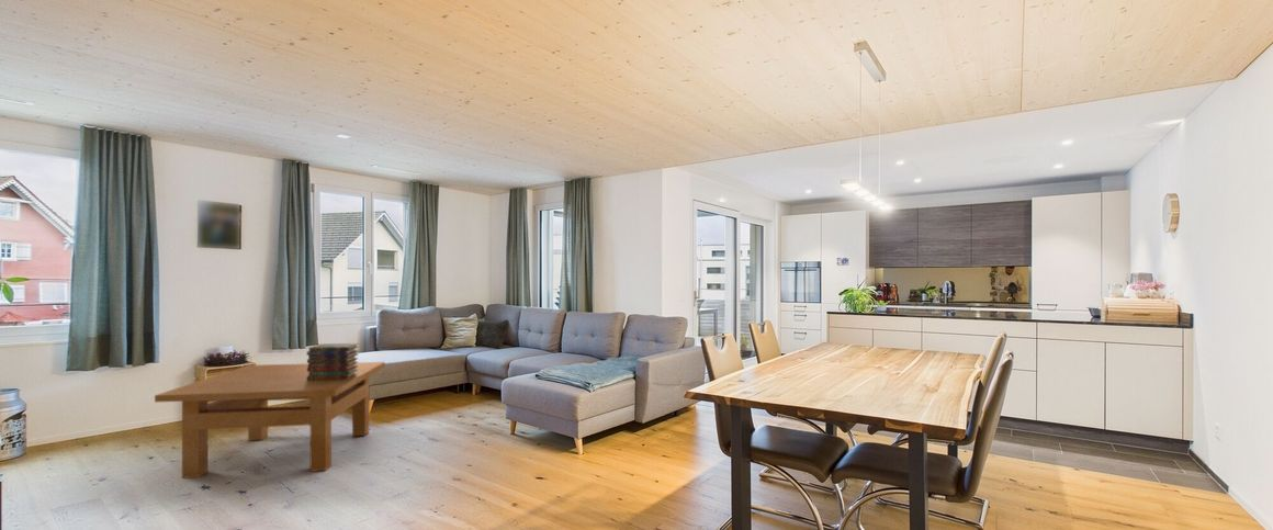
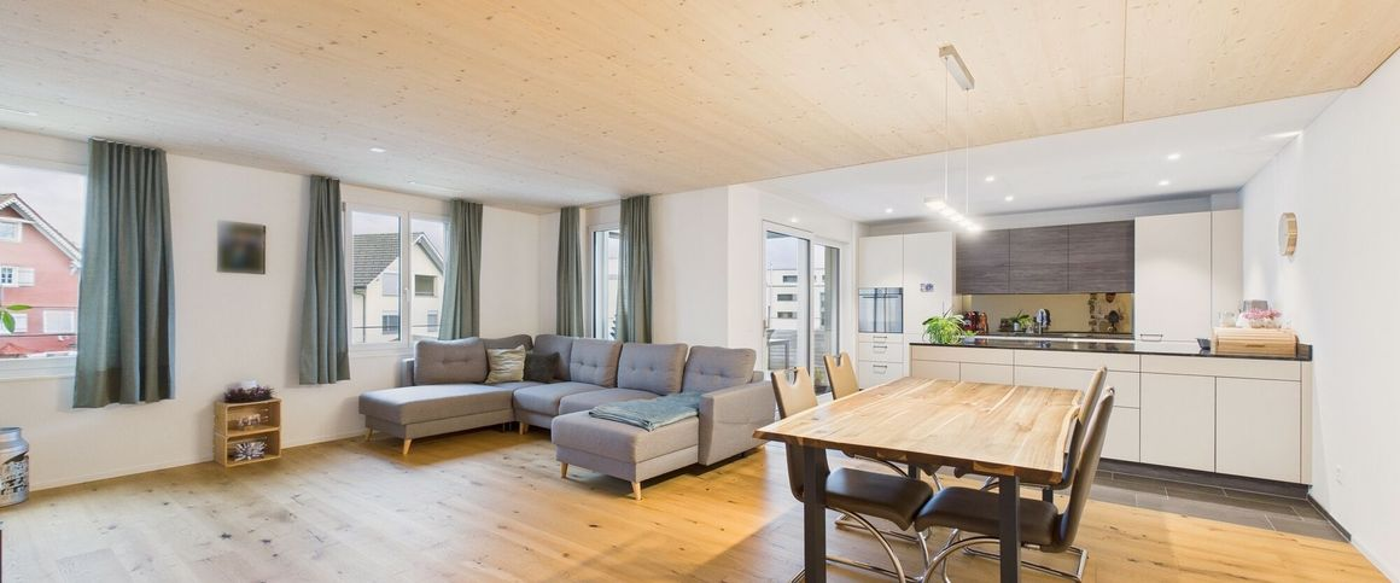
- table [154,361,386,480]
- book stack [306,342,360,380]
